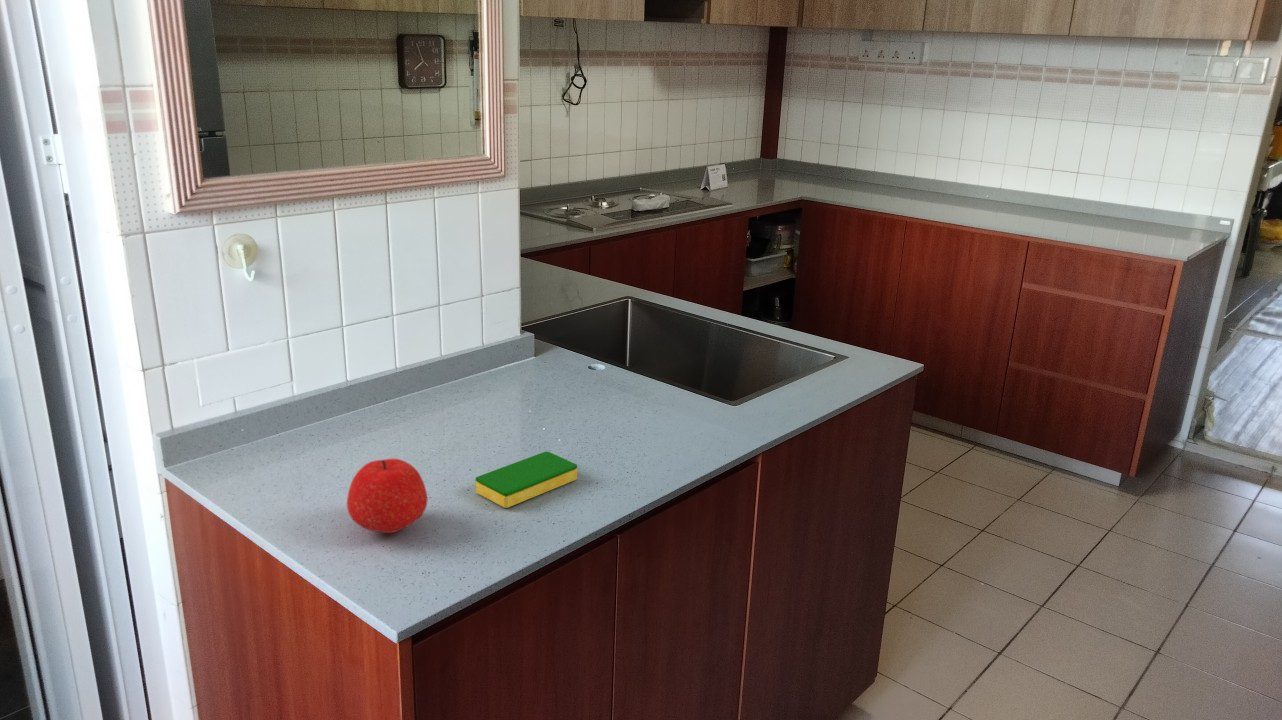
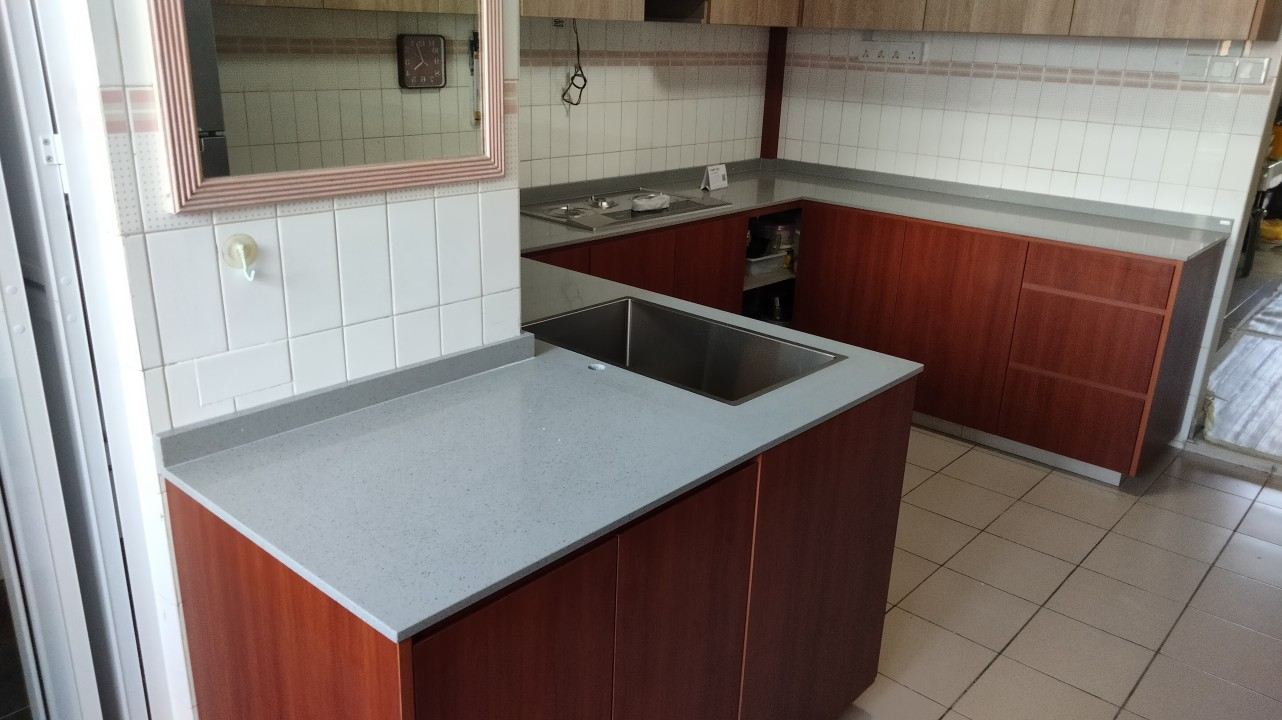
- dish sponge [475,450,578,509]
- apple [346,458,429,534]
